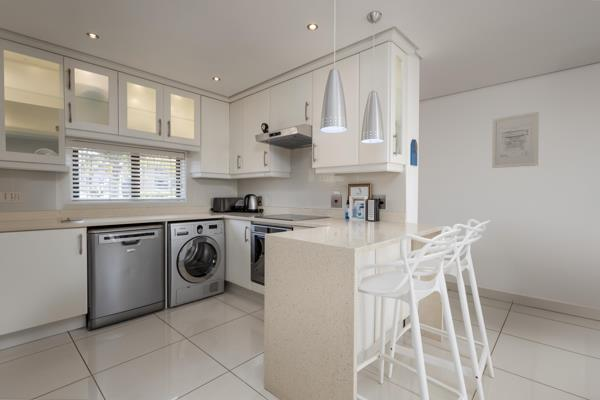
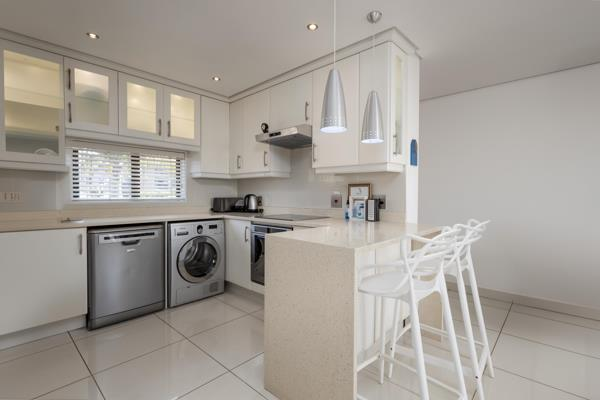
- wall art [491,111,540,169]
